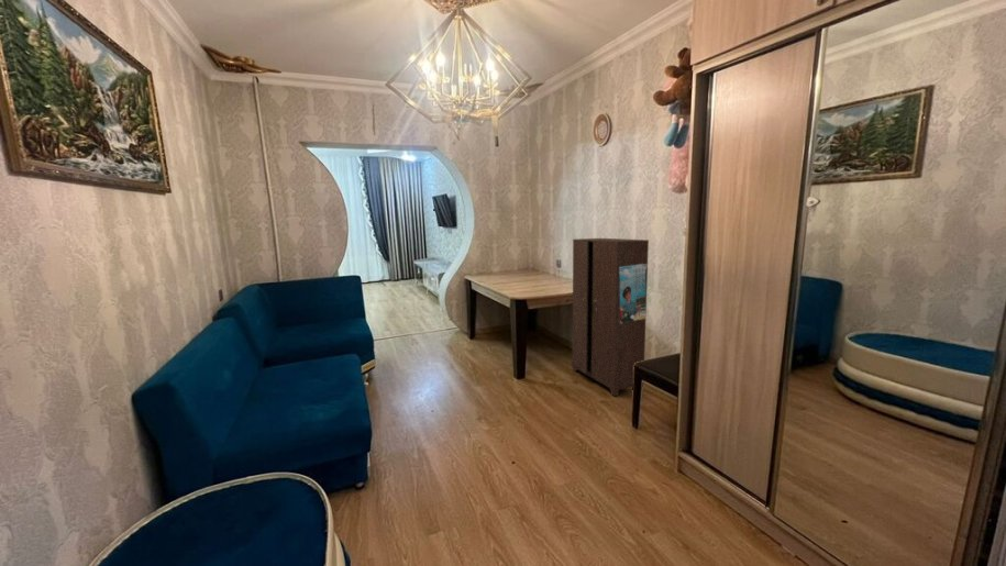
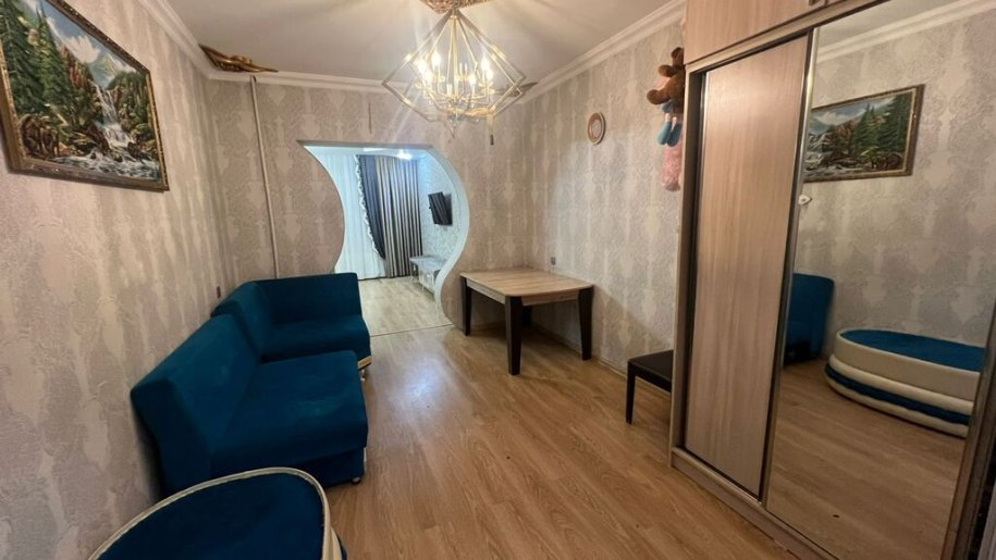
- cabinet [571,237,650,397]
